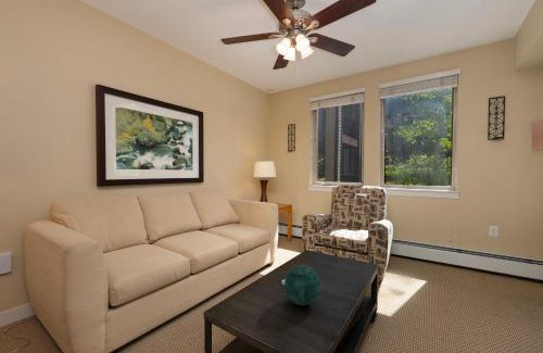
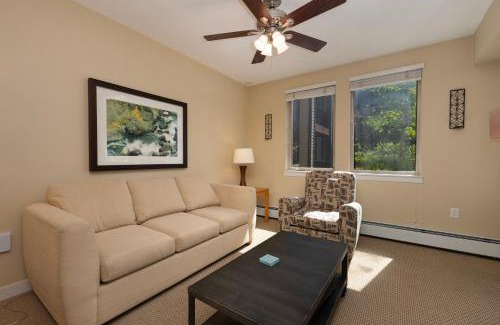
- decorative orb [283,264,323,306]
